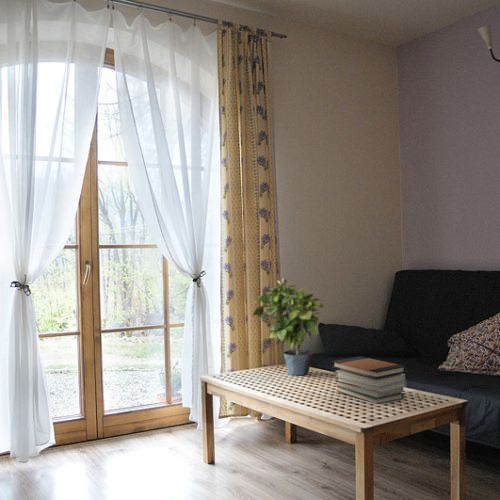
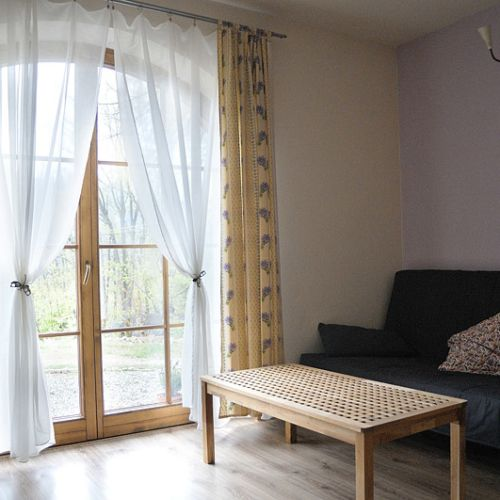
- book stack [331,355,407,405]
- potted plant [252,277,326,376]
